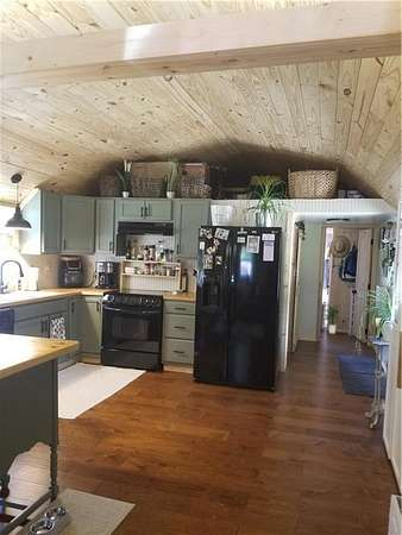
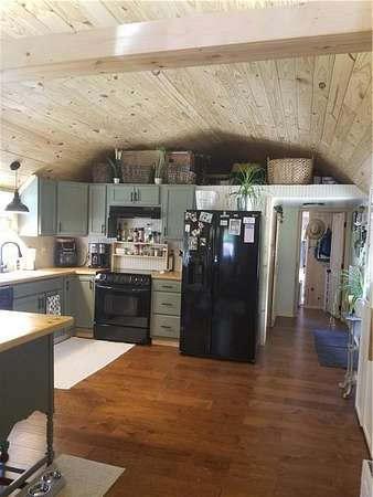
- indoor plant [322,302,344,334]
